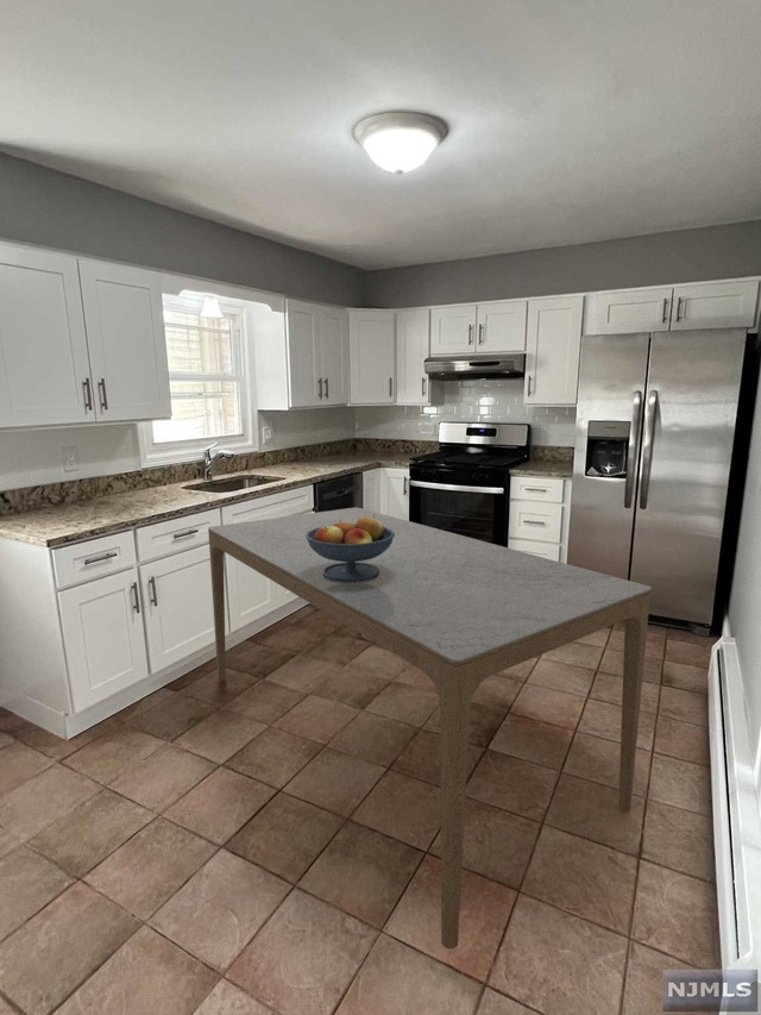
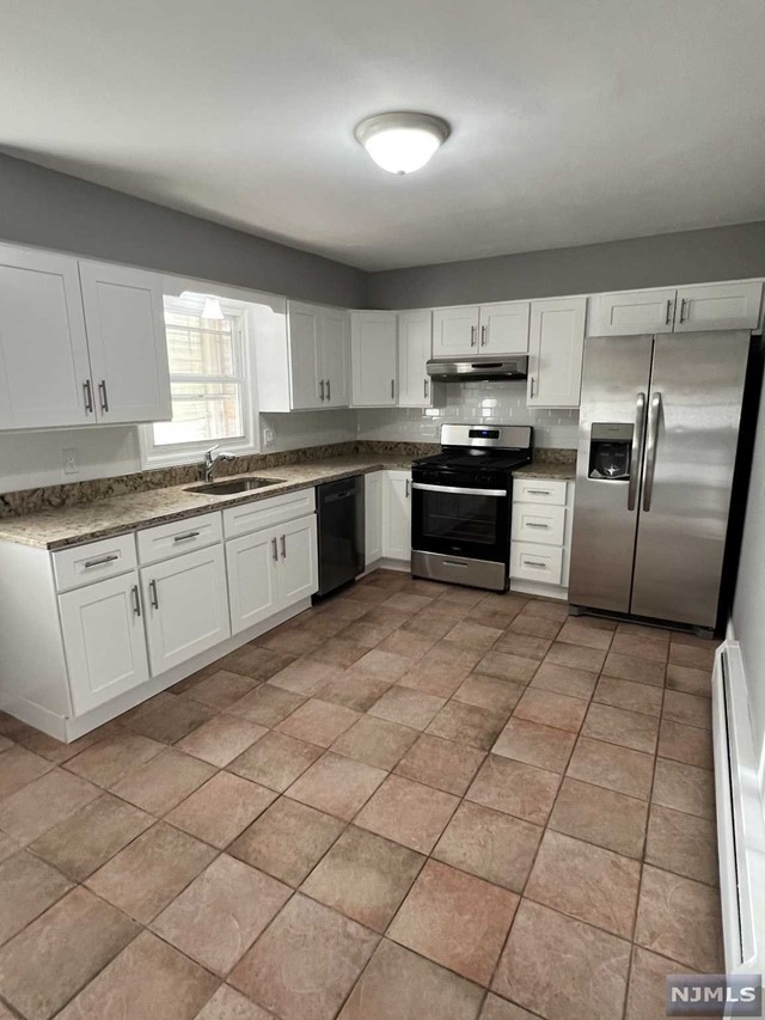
- fruit bowl [306,515,395,581]
- dining table [207,507,653,951]
